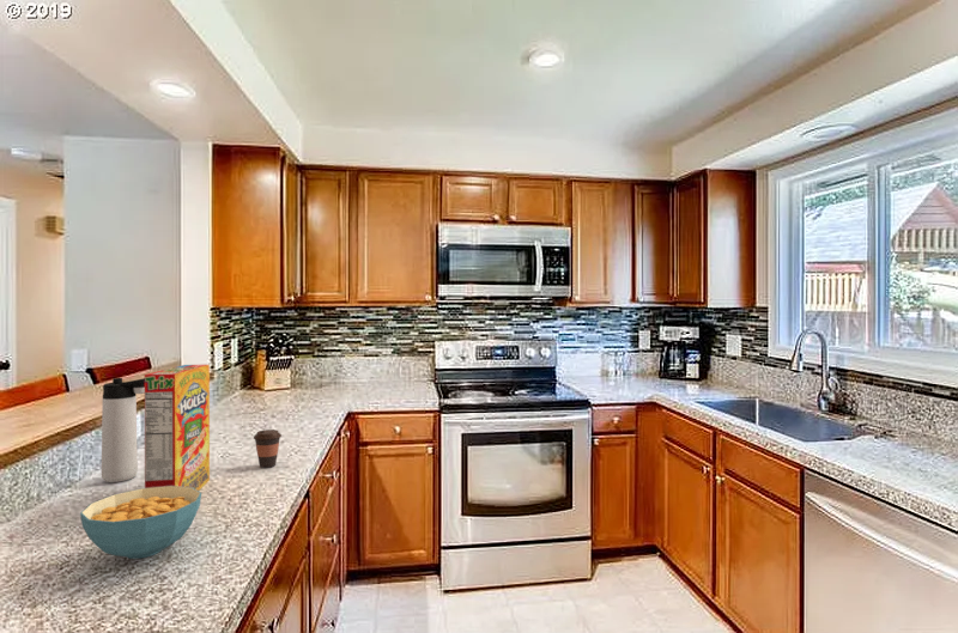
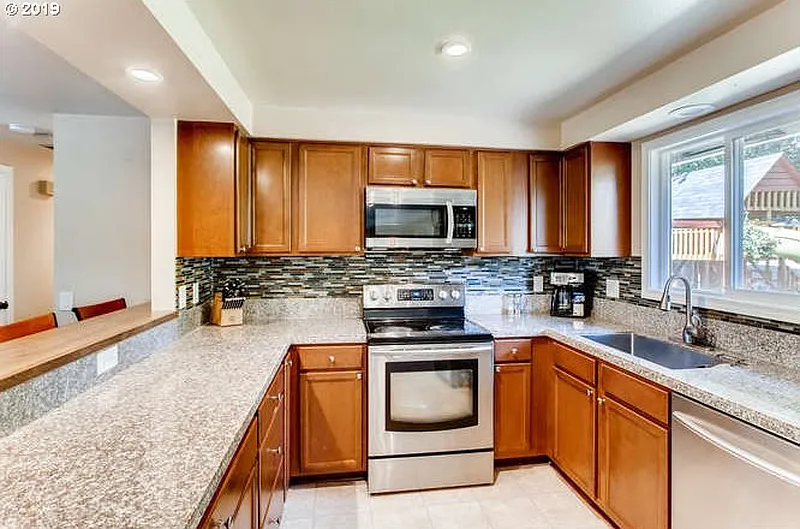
- thermos bottle [101,377,145,483]
- cereal bowl [79,486,202,560]
- coffee cup [253,428,283,469]
- cereal box [144,364,211,492]
